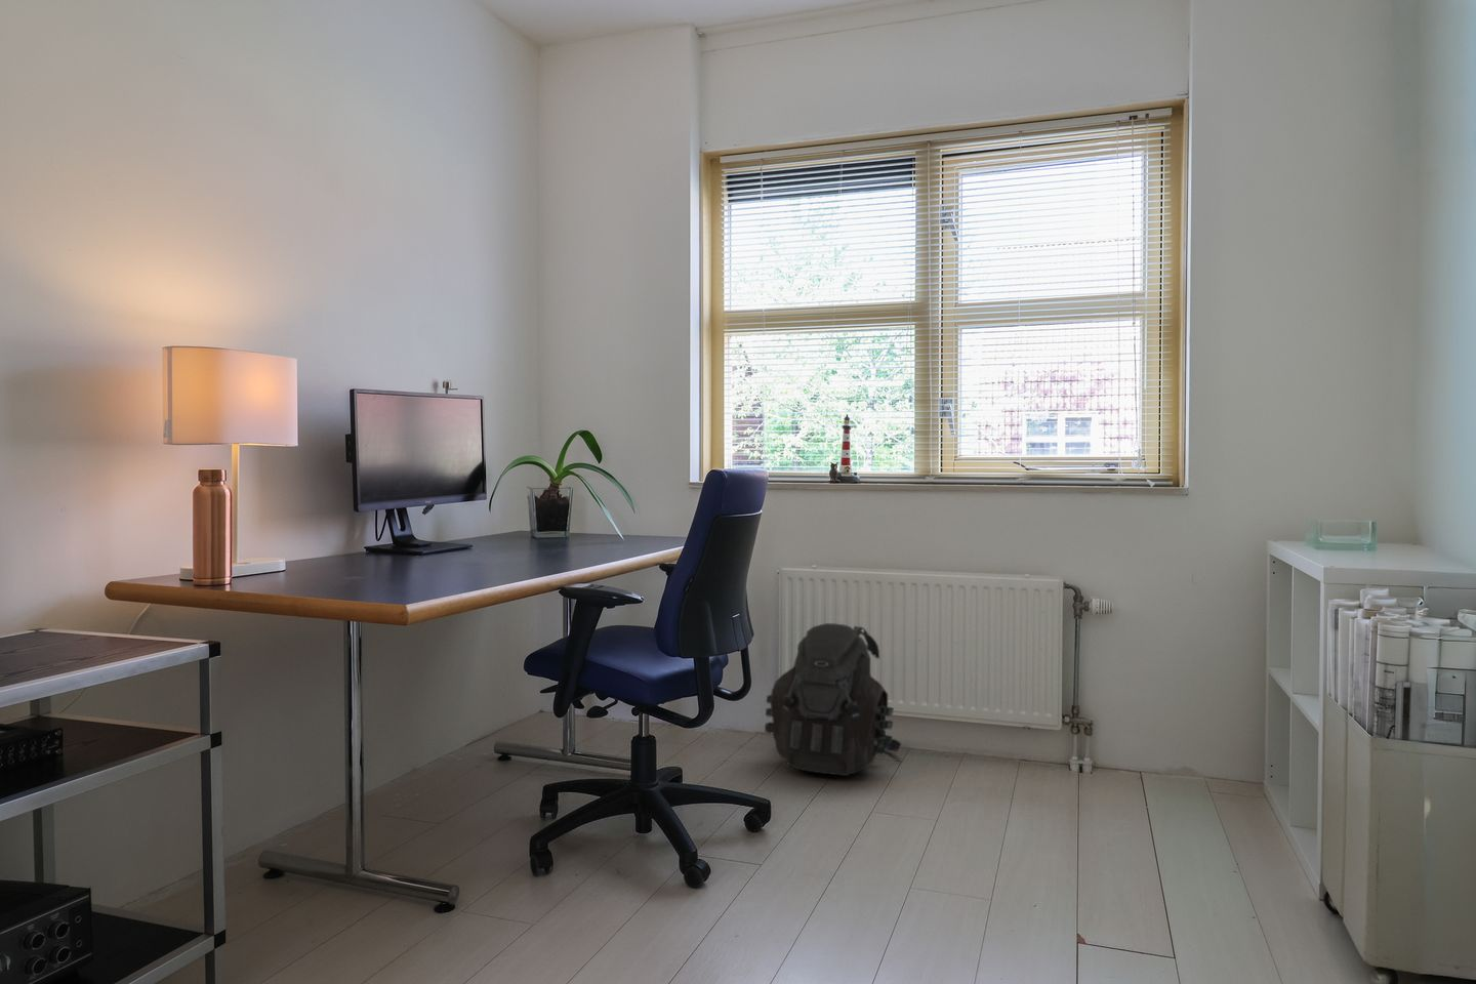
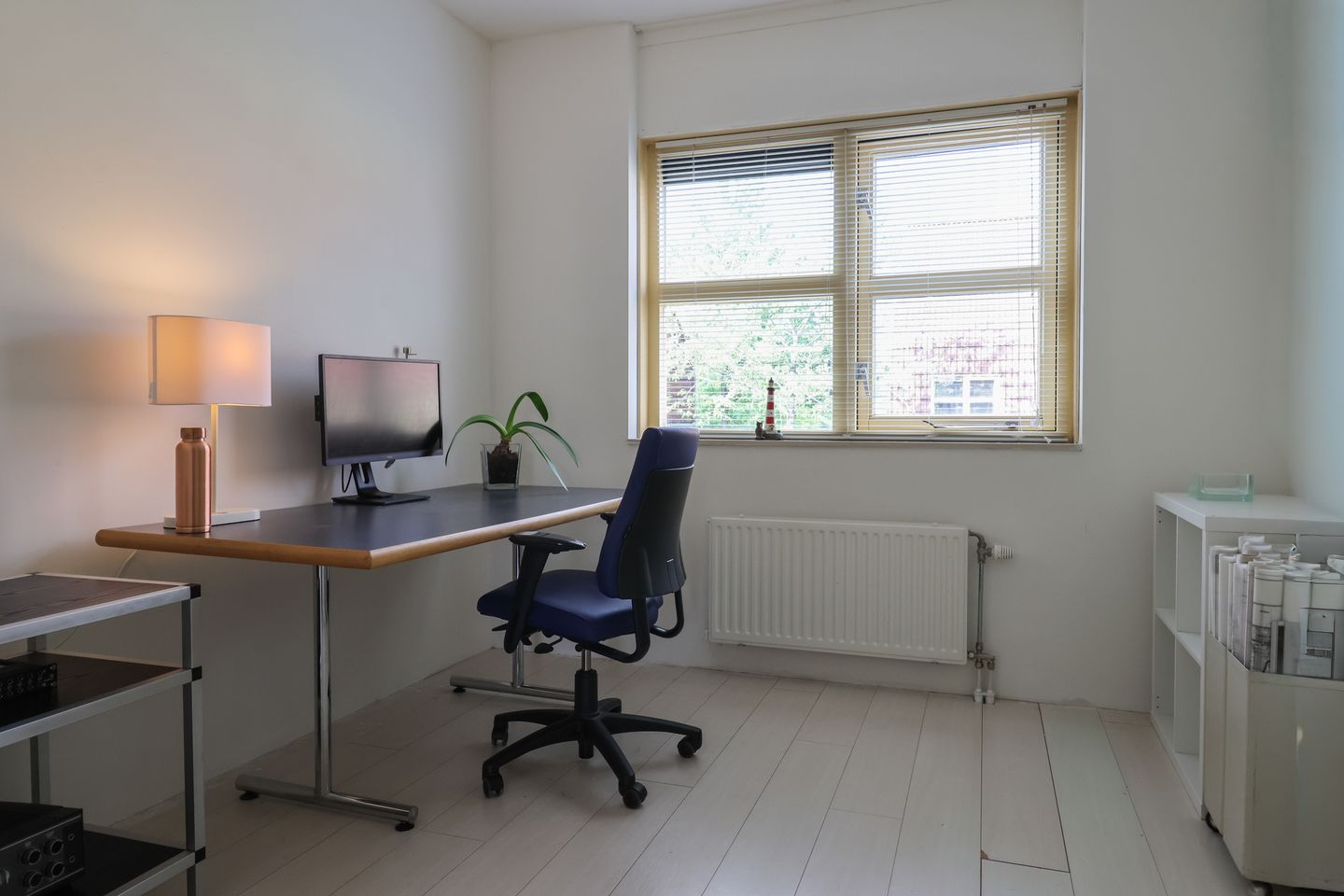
- backpack [763,623,902,776]
